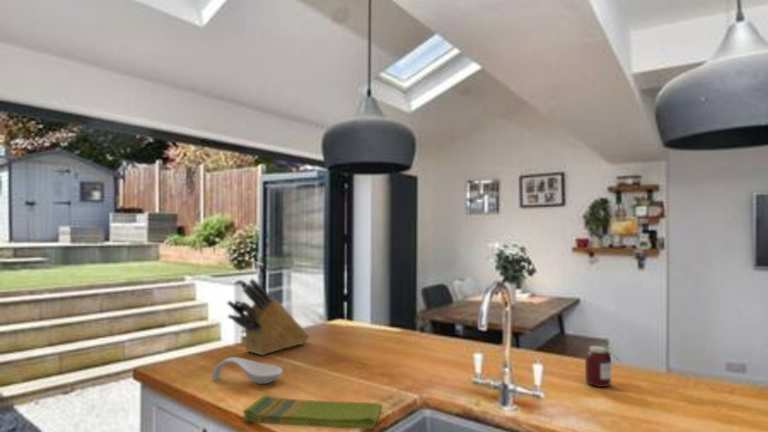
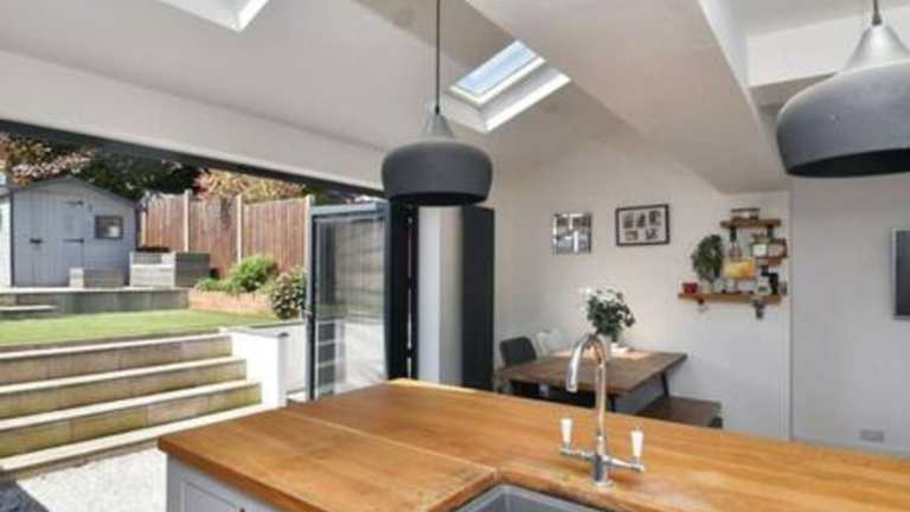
- jar [584,345,623,388]
- knife block [226,278,310,356]
- dish towel [242,394,383,430]
- spoon rest [211,356,284,385]
